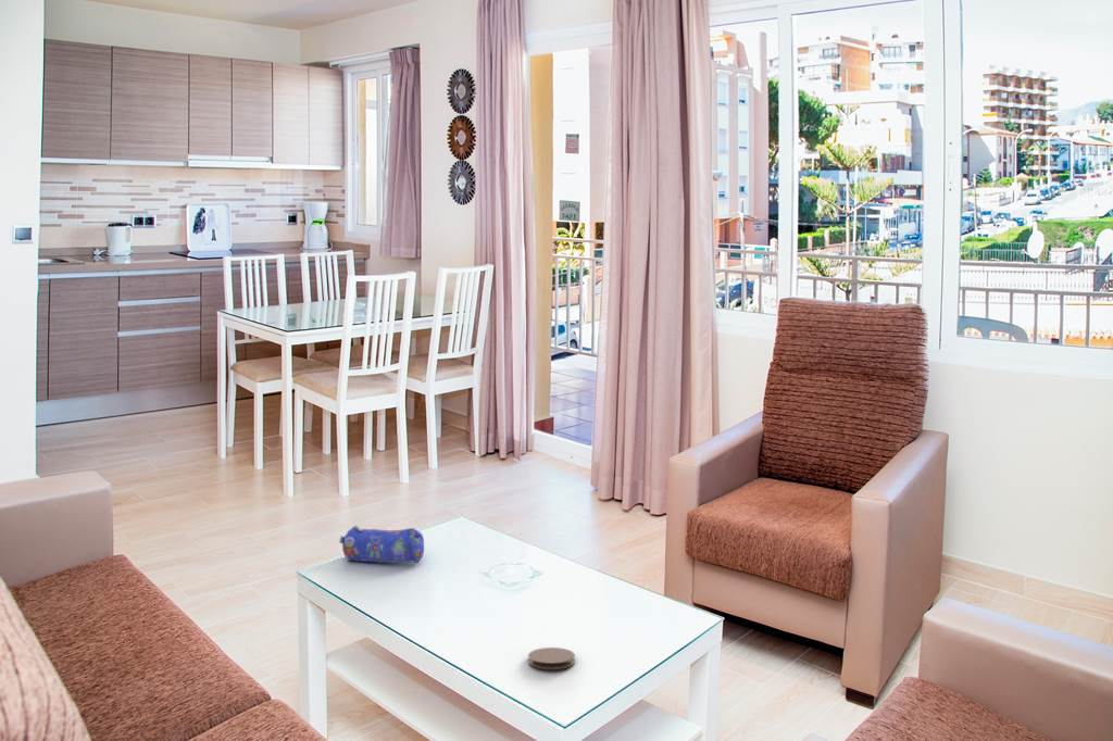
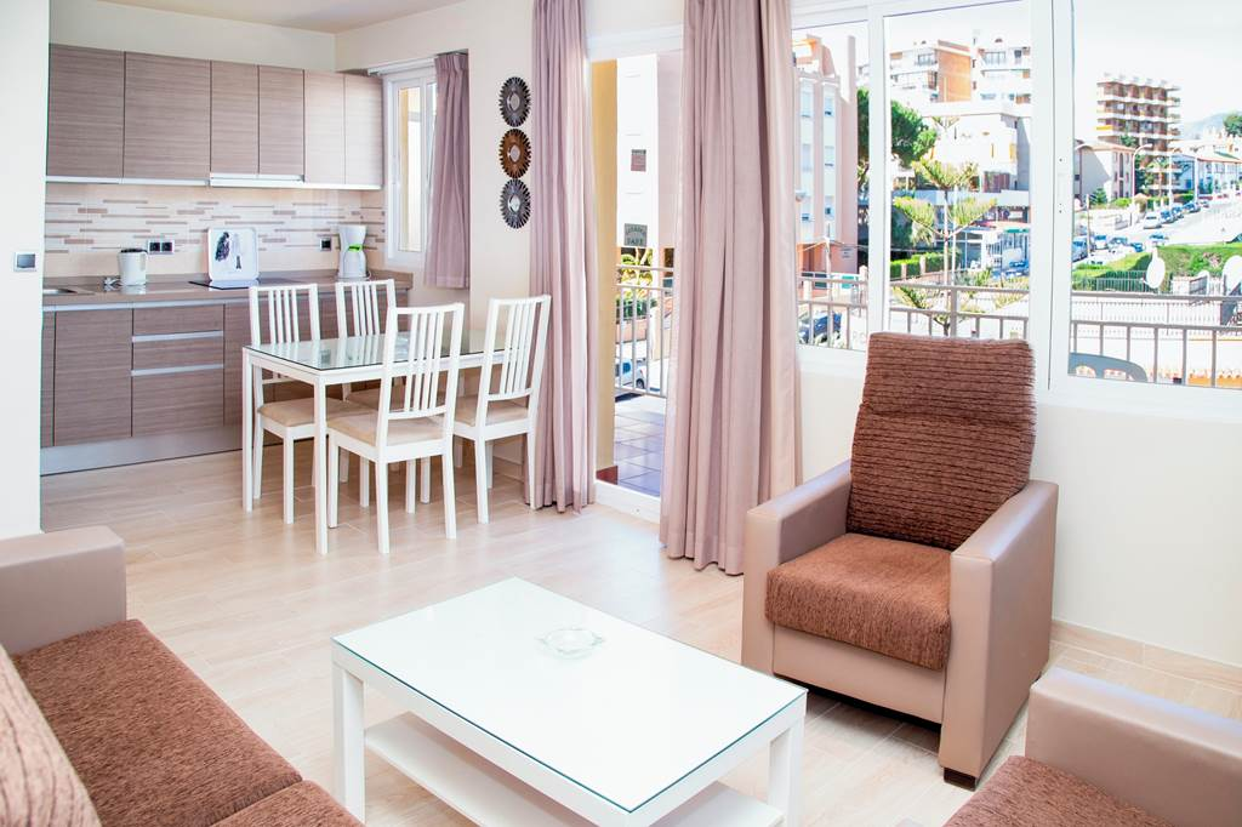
- pencil case [338,525,425,564]
- coaster [527,646,576,670]
